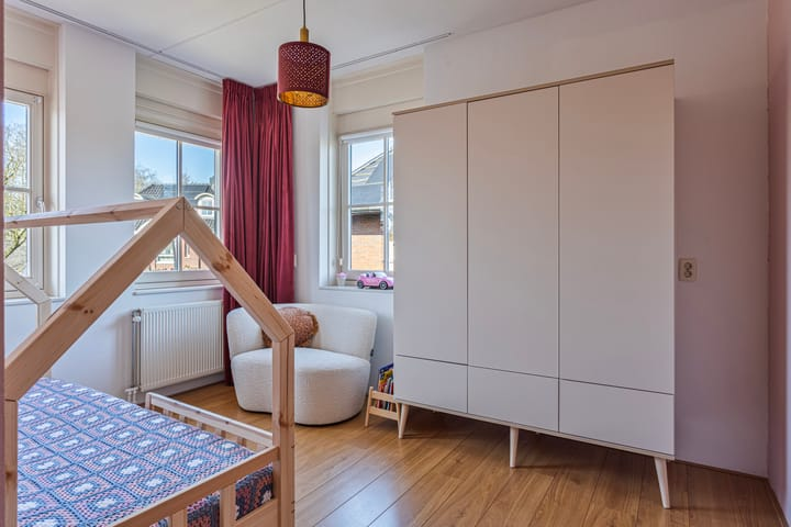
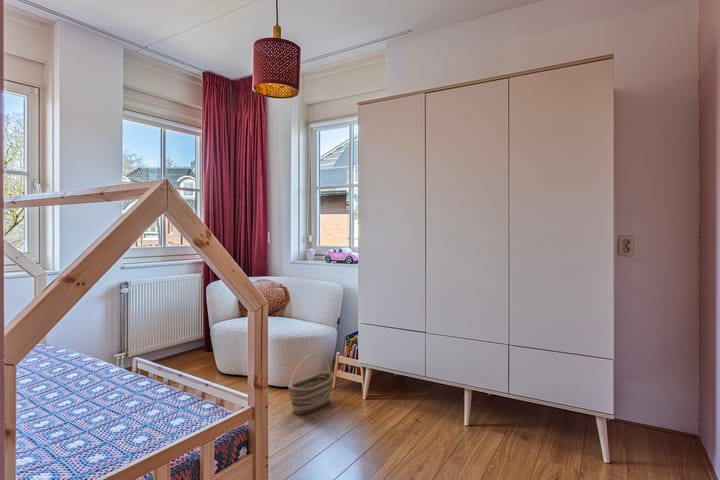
+ basket [288,352,334,416]
